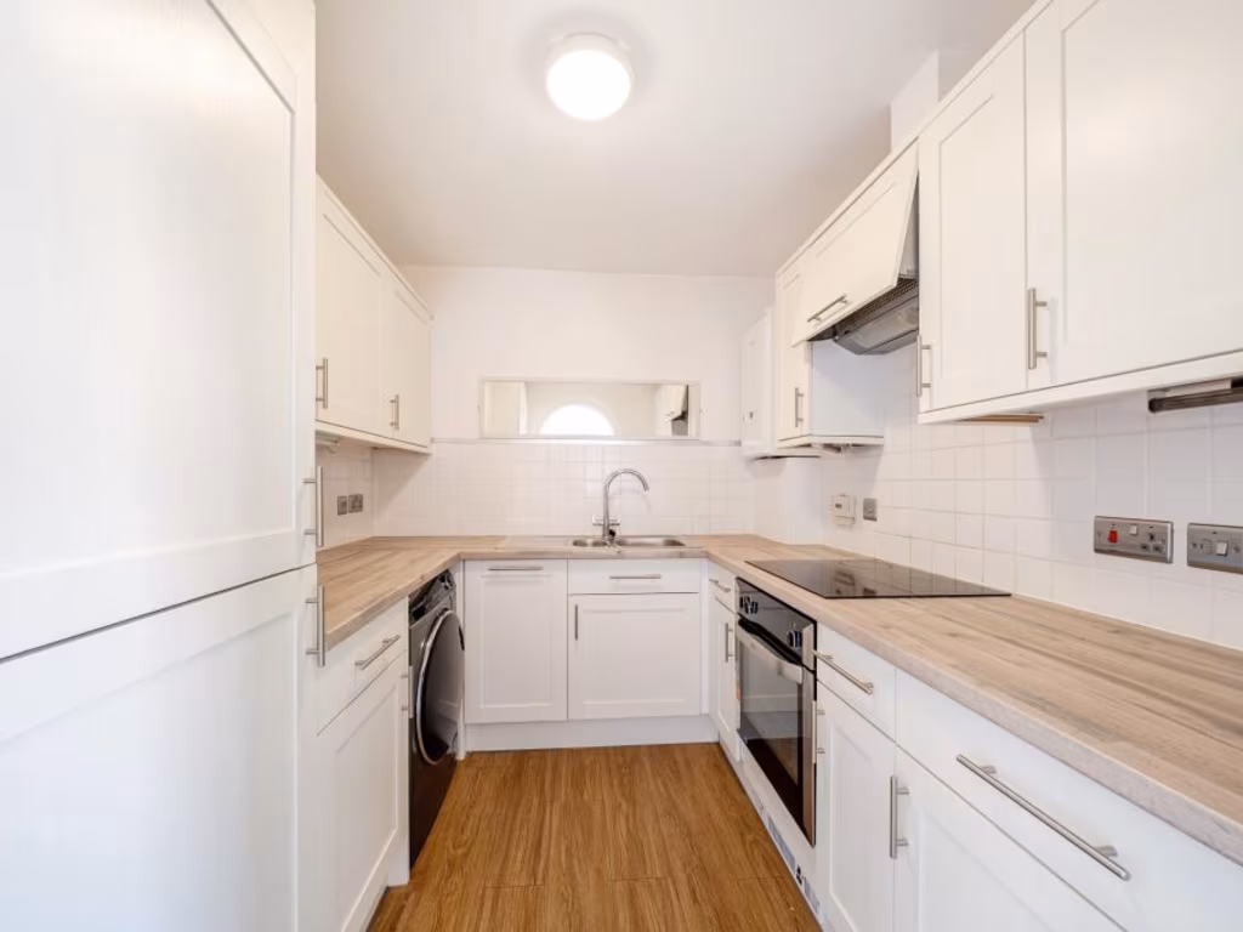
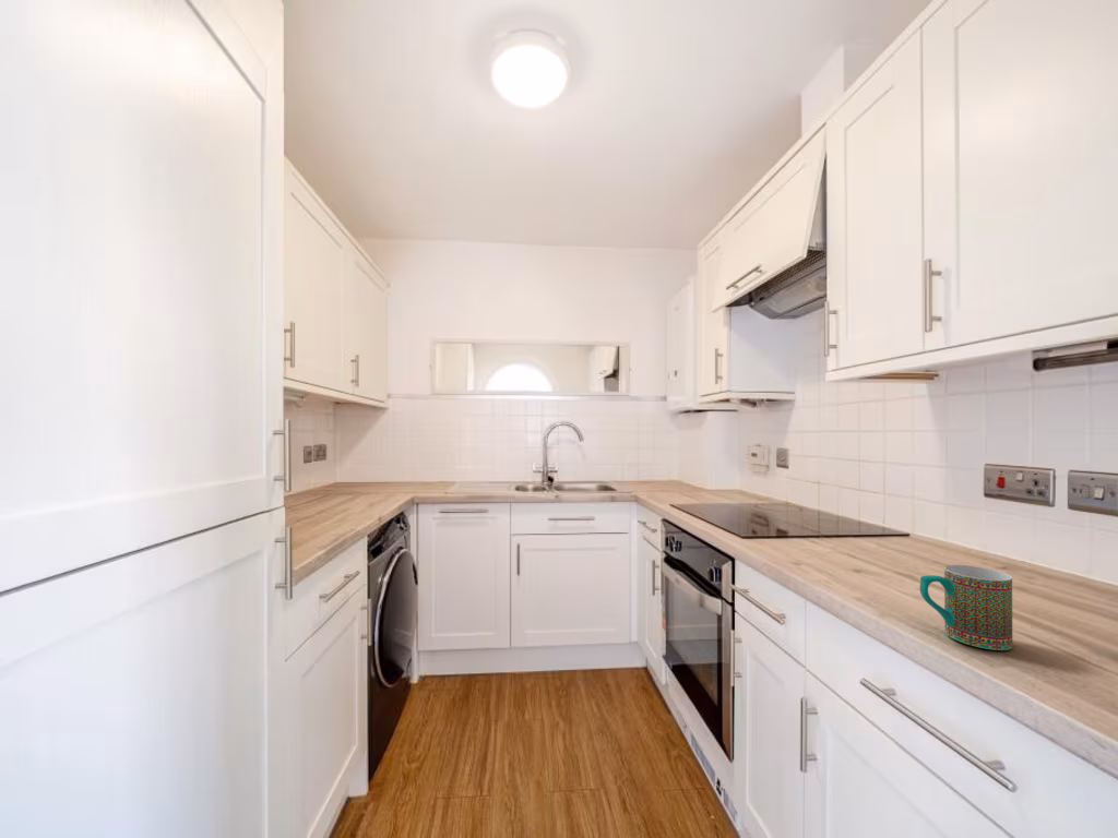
+ mug [918,564,1013,651]
